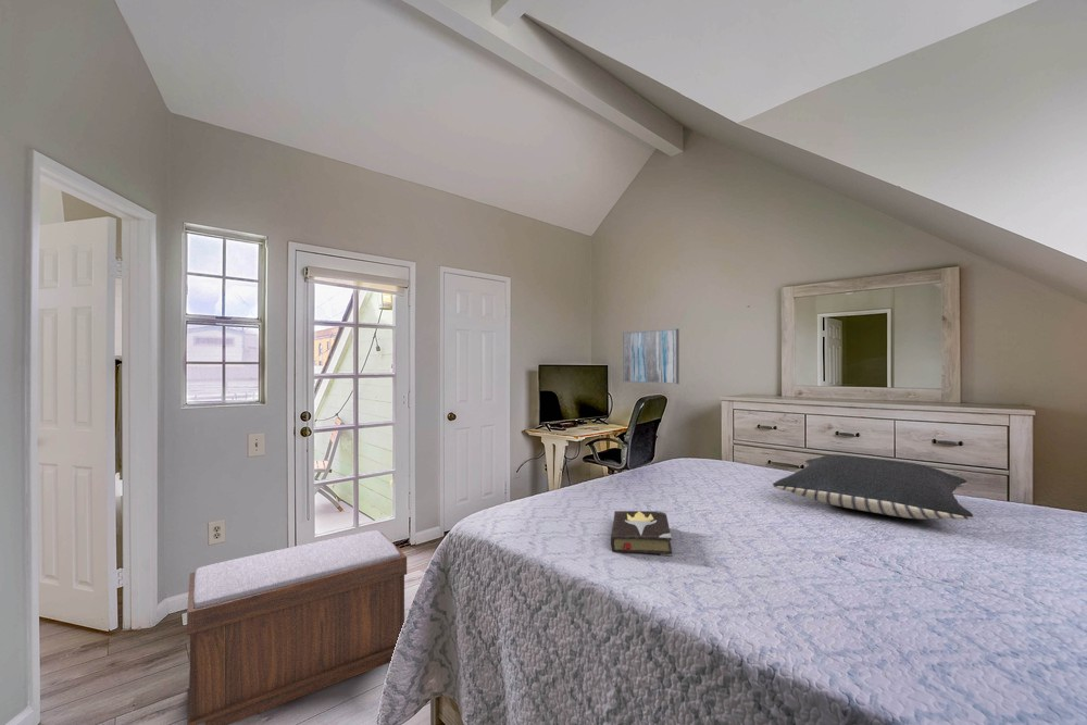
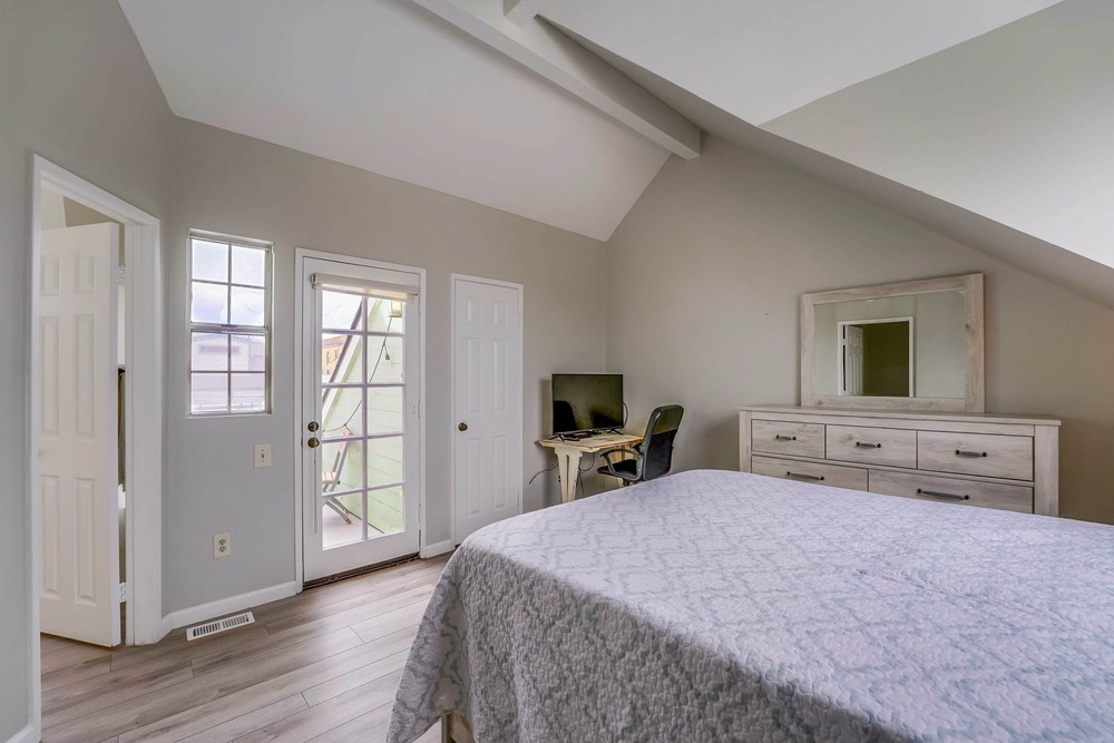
- pillow [772,453,974,521]
- bench [186,529,408,725]
- wall art [622,327,680,385]
- hardback book [610,510,674,557]
